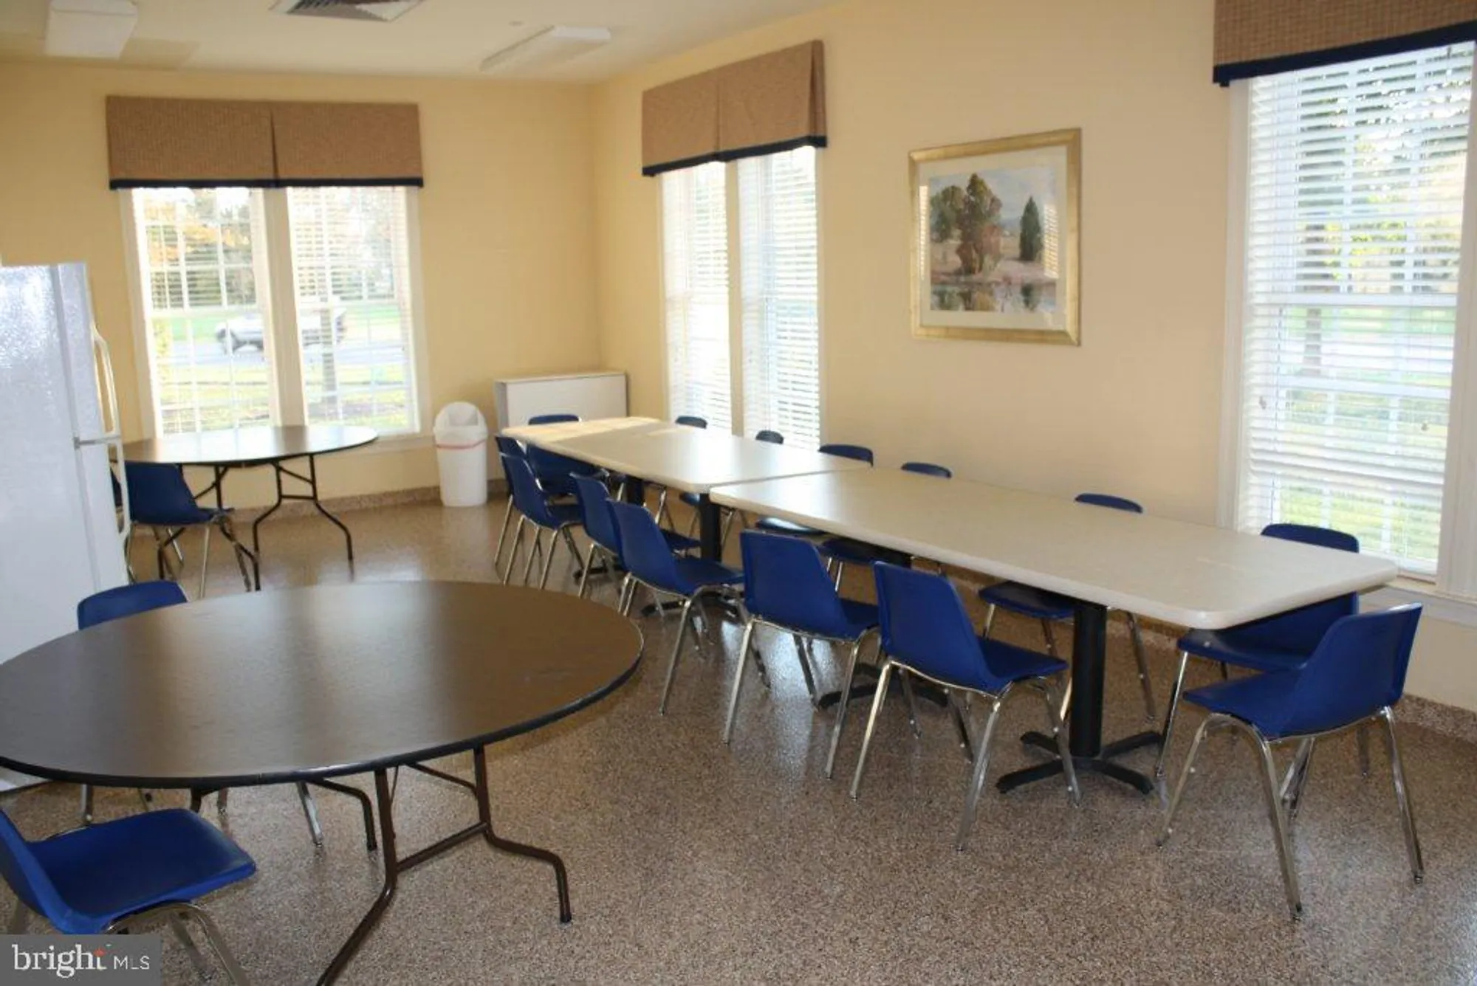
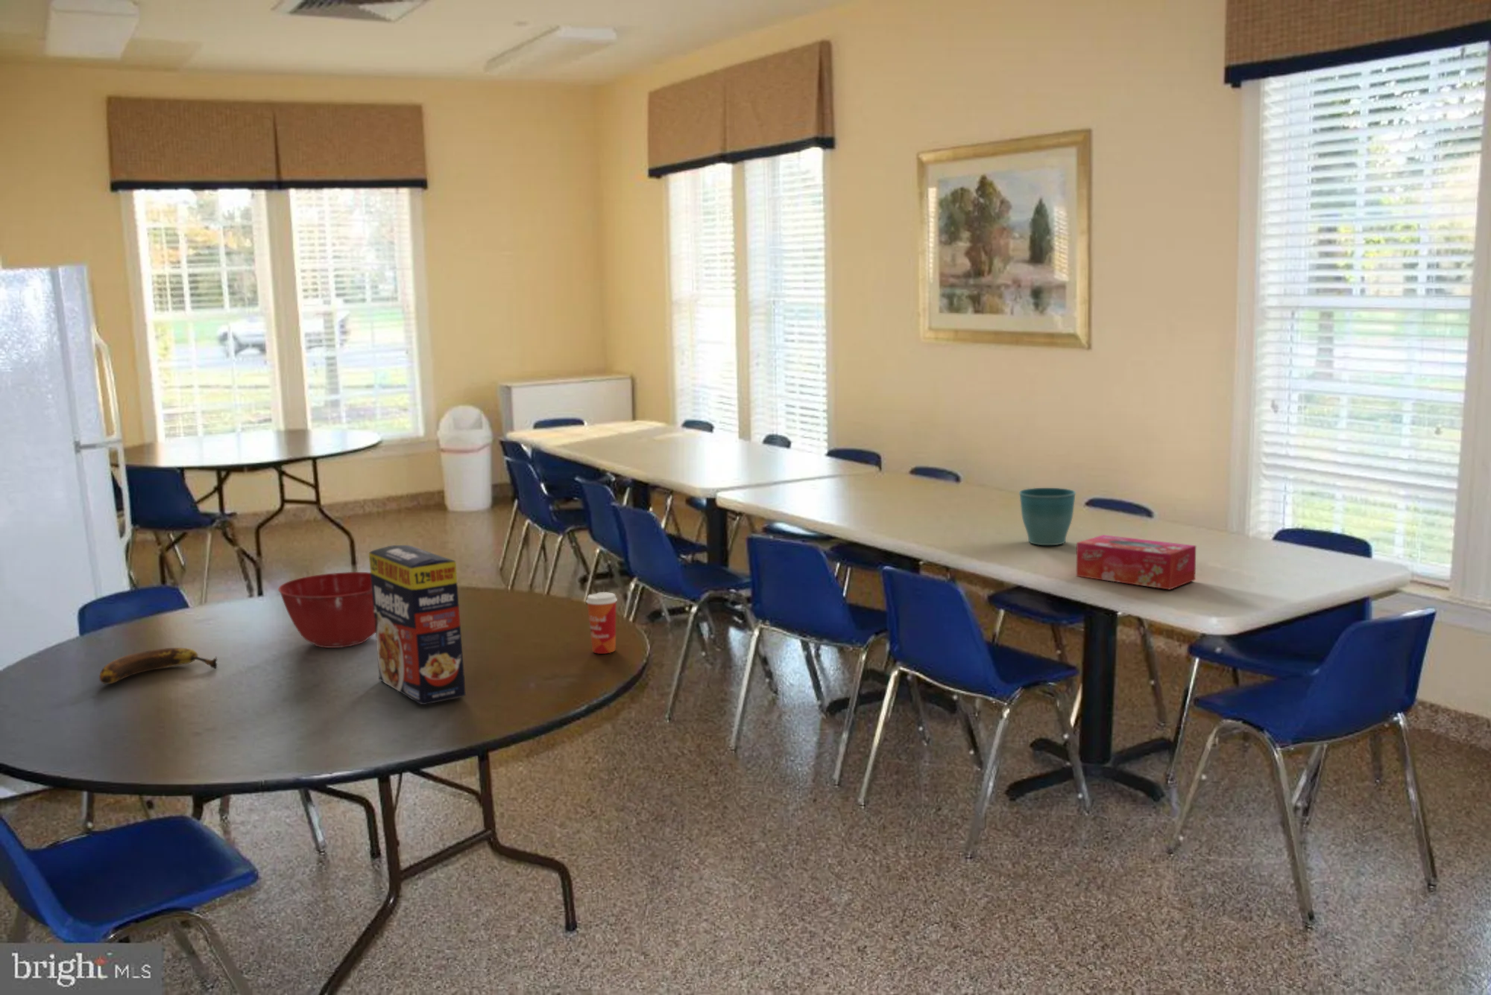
+ cereal box [368,544,467,705]
+ flower pot [1019,488,1077,546]
+ tissue box [1075,534,1197,591]
+ mixing bowl [278,571,376,649]
+ banana [99,647,218,684]
+ paper cup [586,592,618,655]
